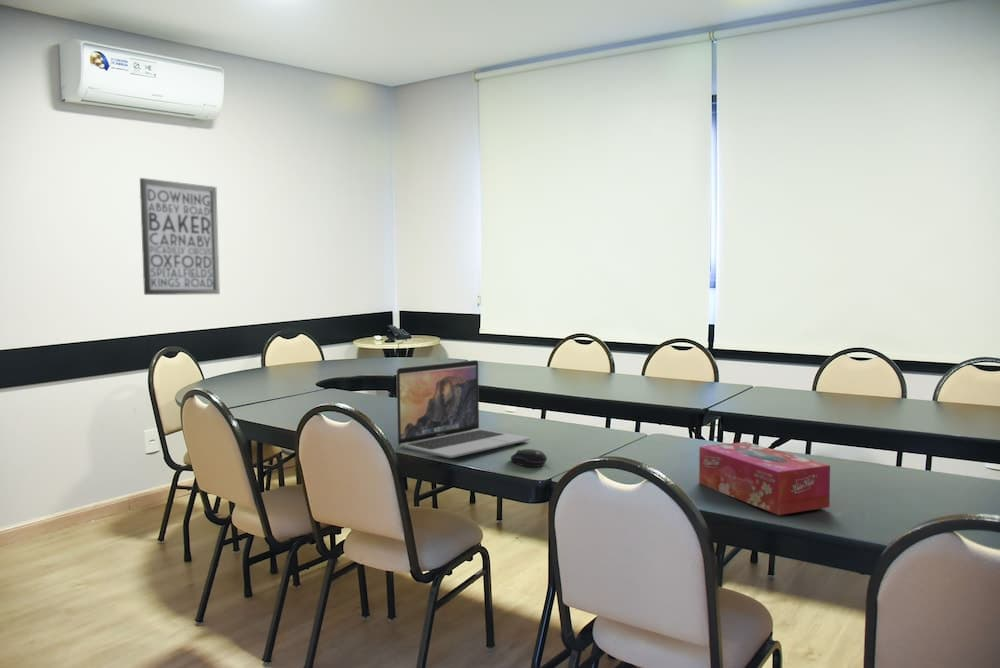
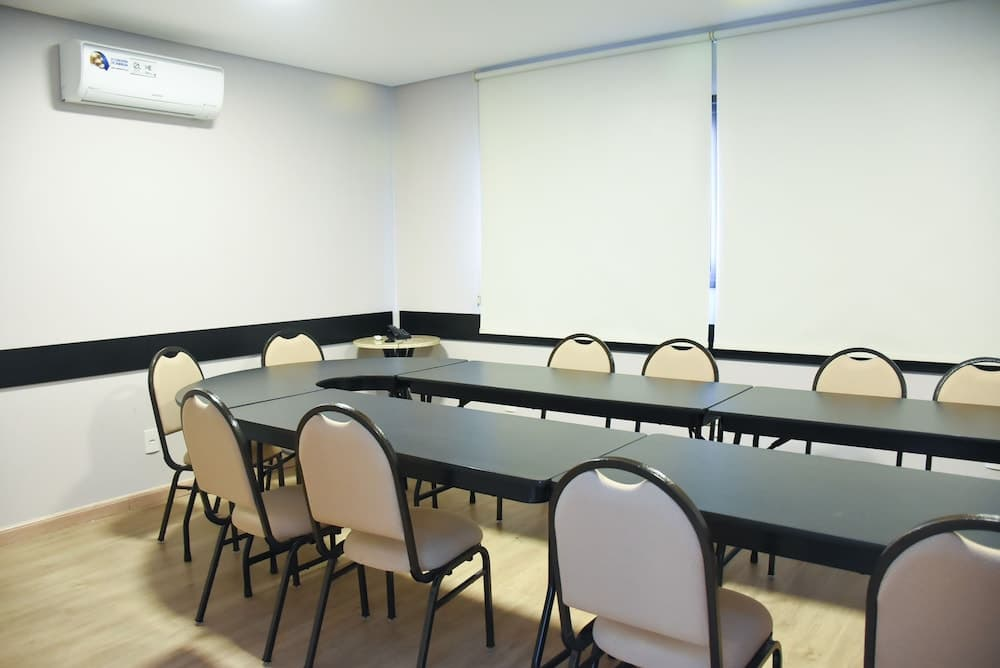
- laptop [395,359,531,459]
- computer mouse [510,448,548,468]
- tissue box [698,441,831,516]
- wall art [139,177,221,296]
